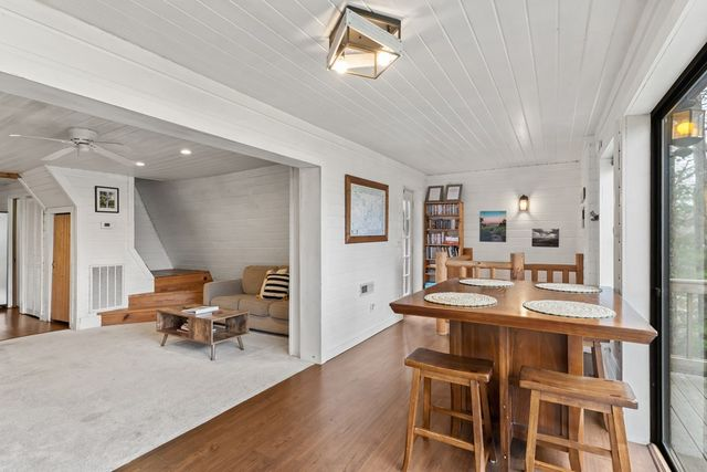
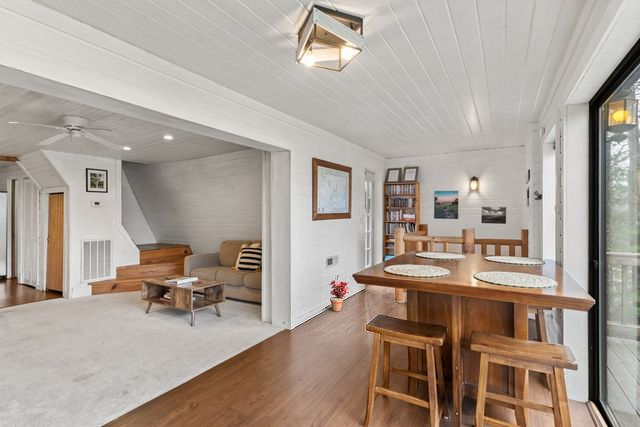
+ potted plant [328,279,350,313]
